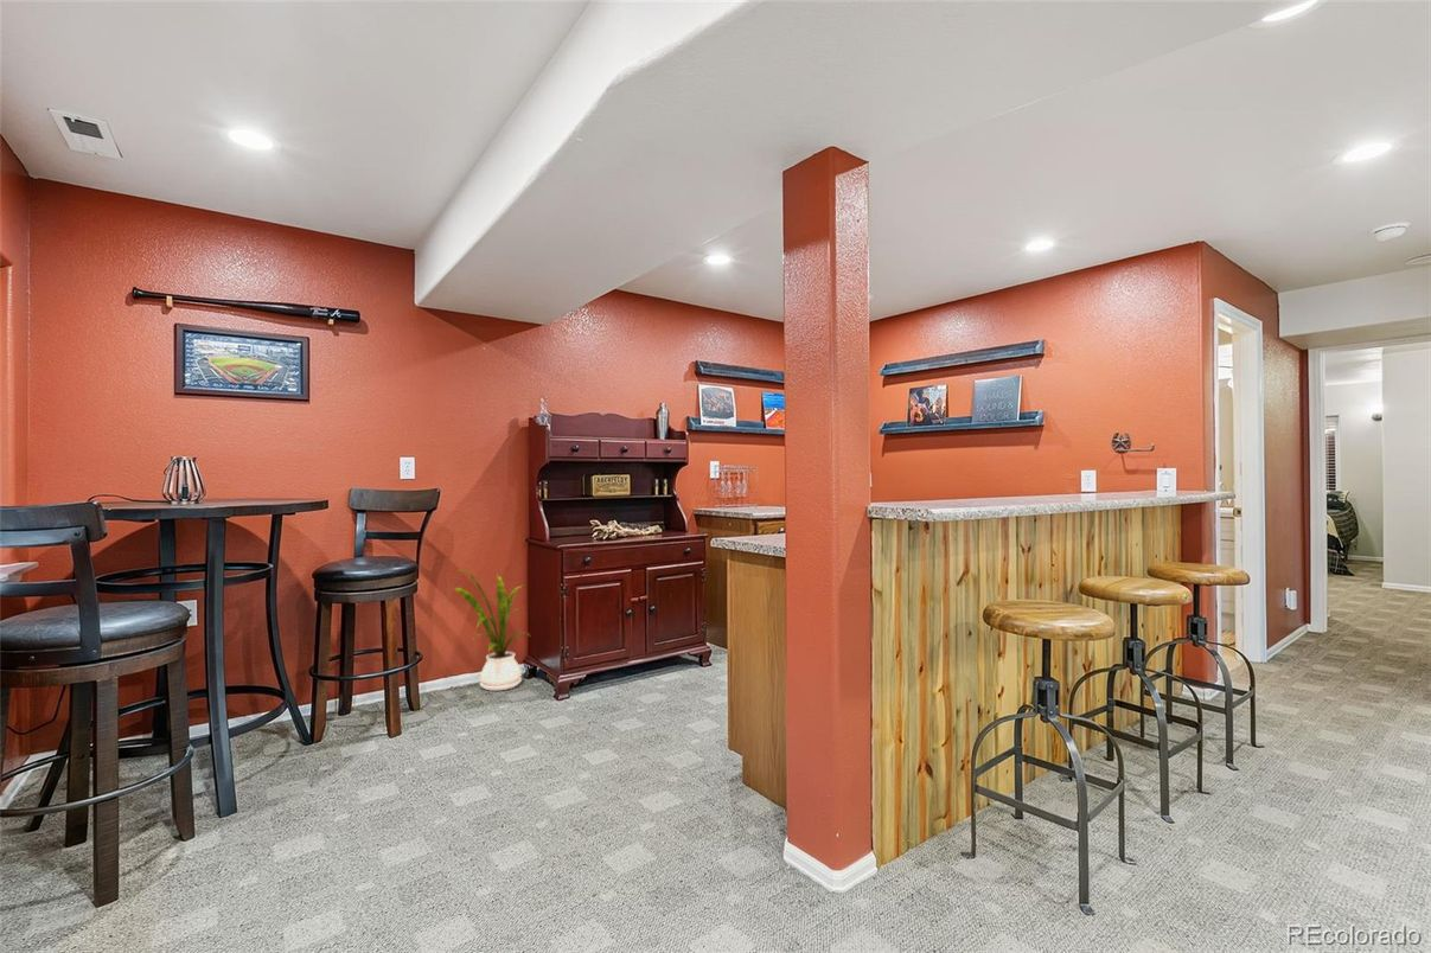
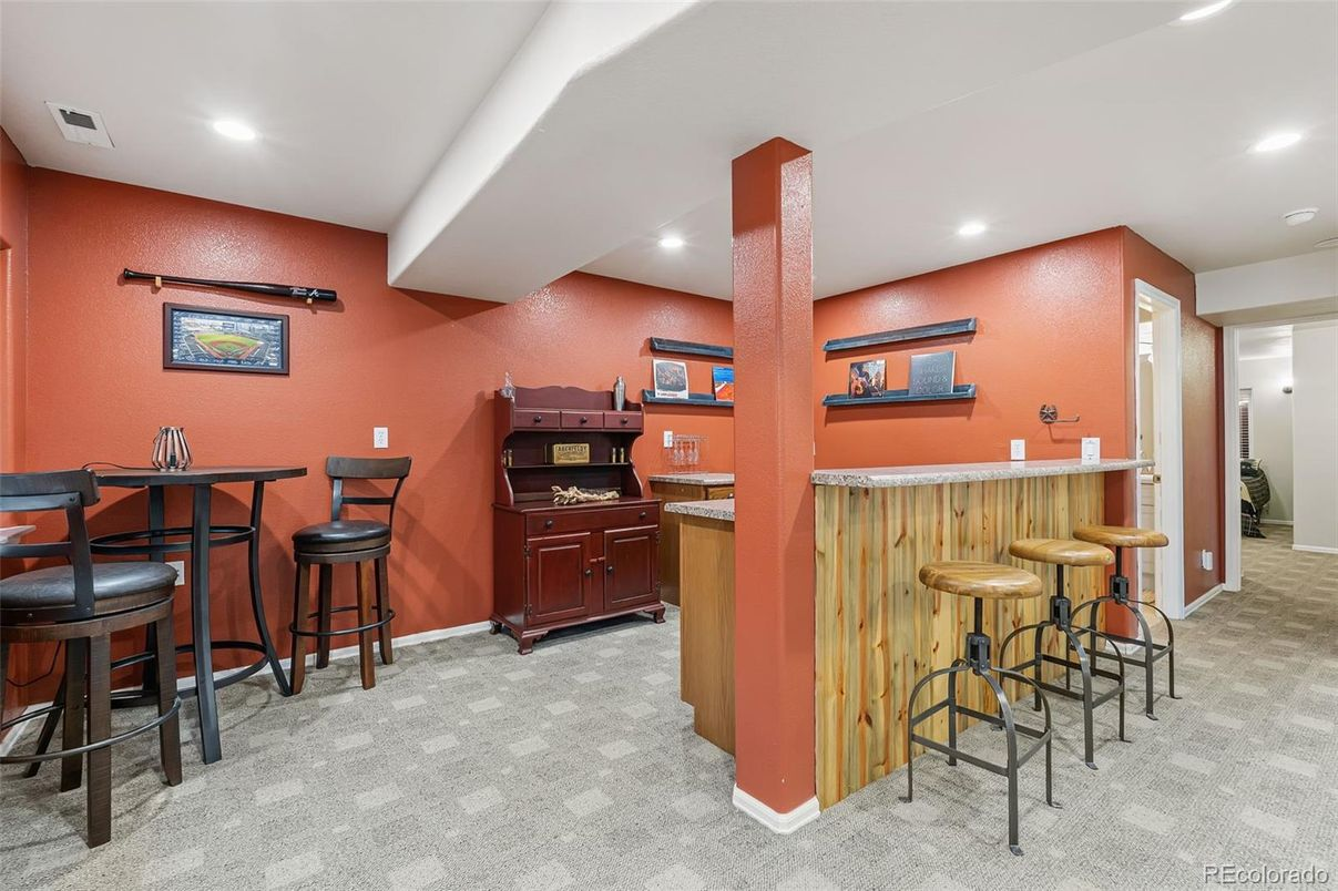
- house plant [452,568,531,692]
